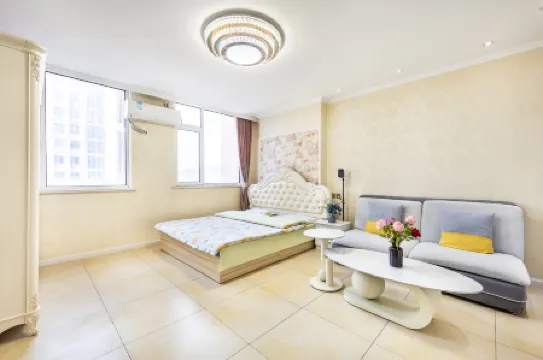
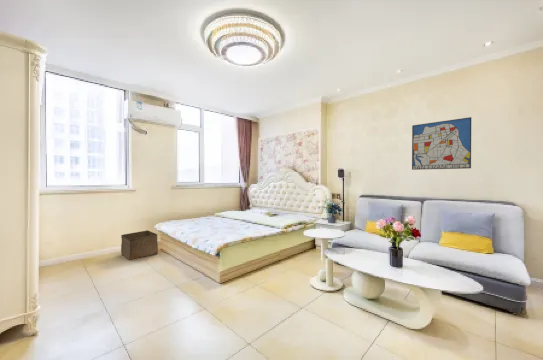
+ wall art [411,116,472,171]
+ storage bin [120,229,159,261]
